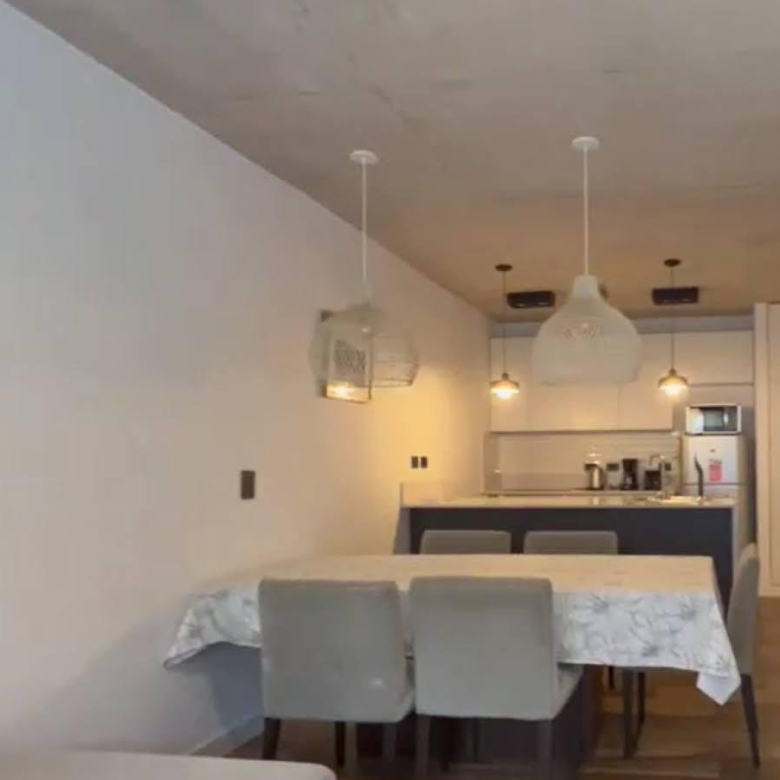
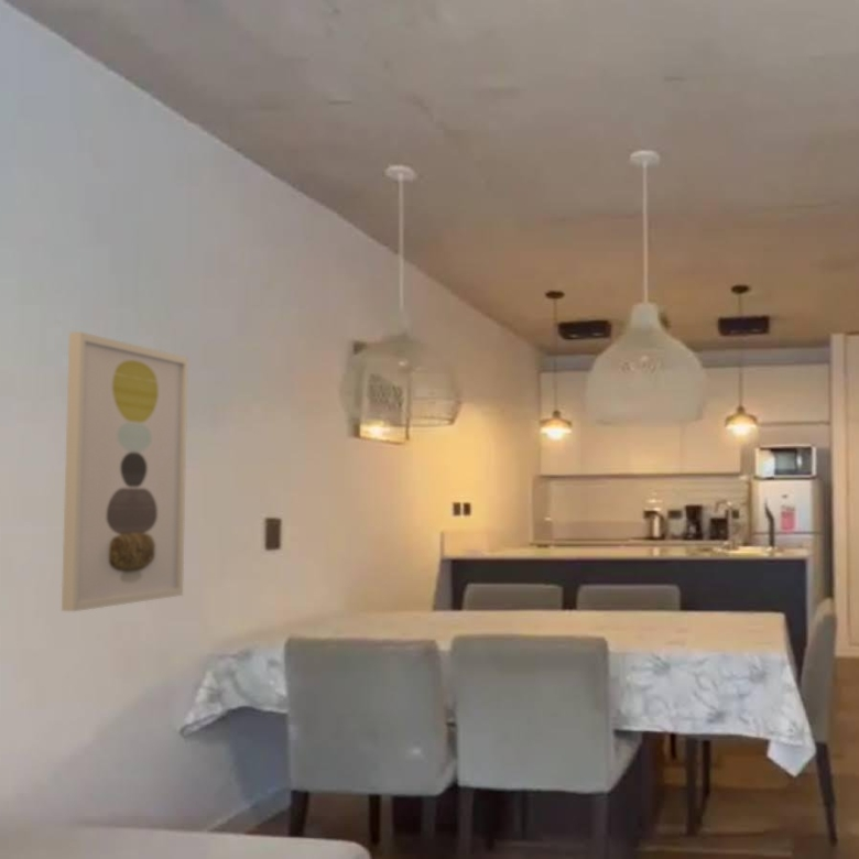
+ wall art [61,330,189,612]
